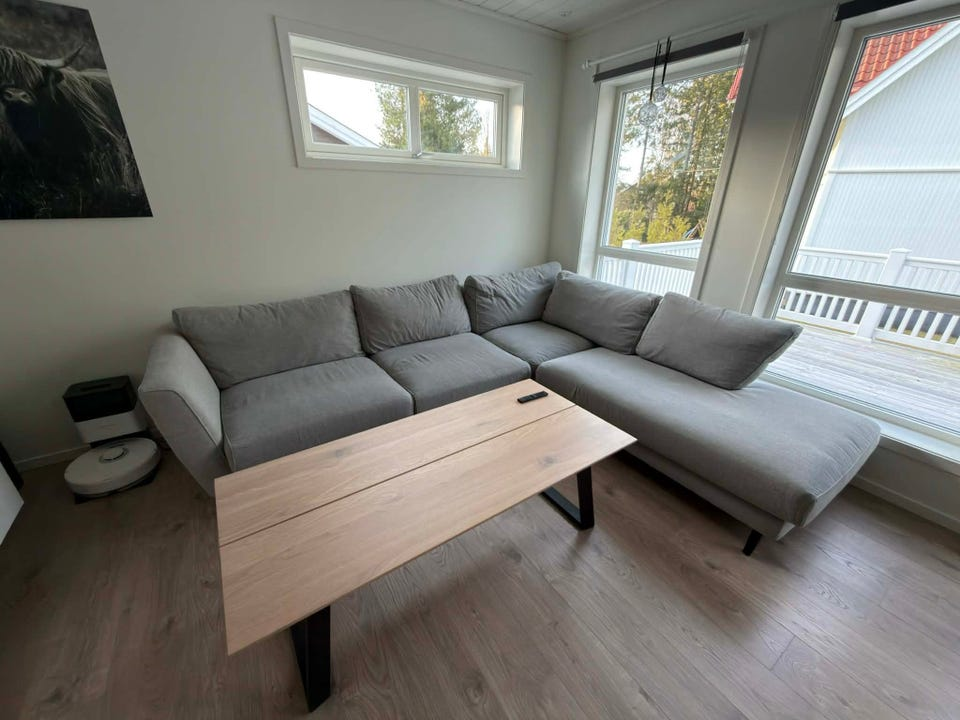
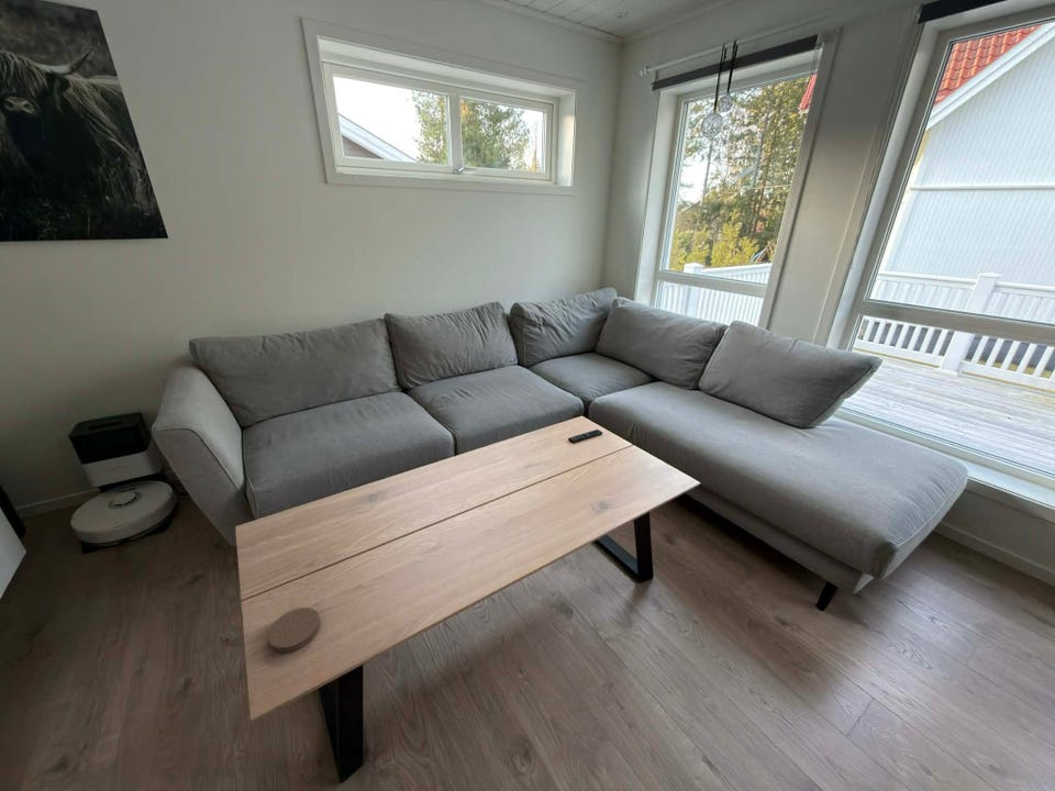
+ coaster [267,606,321,654]
